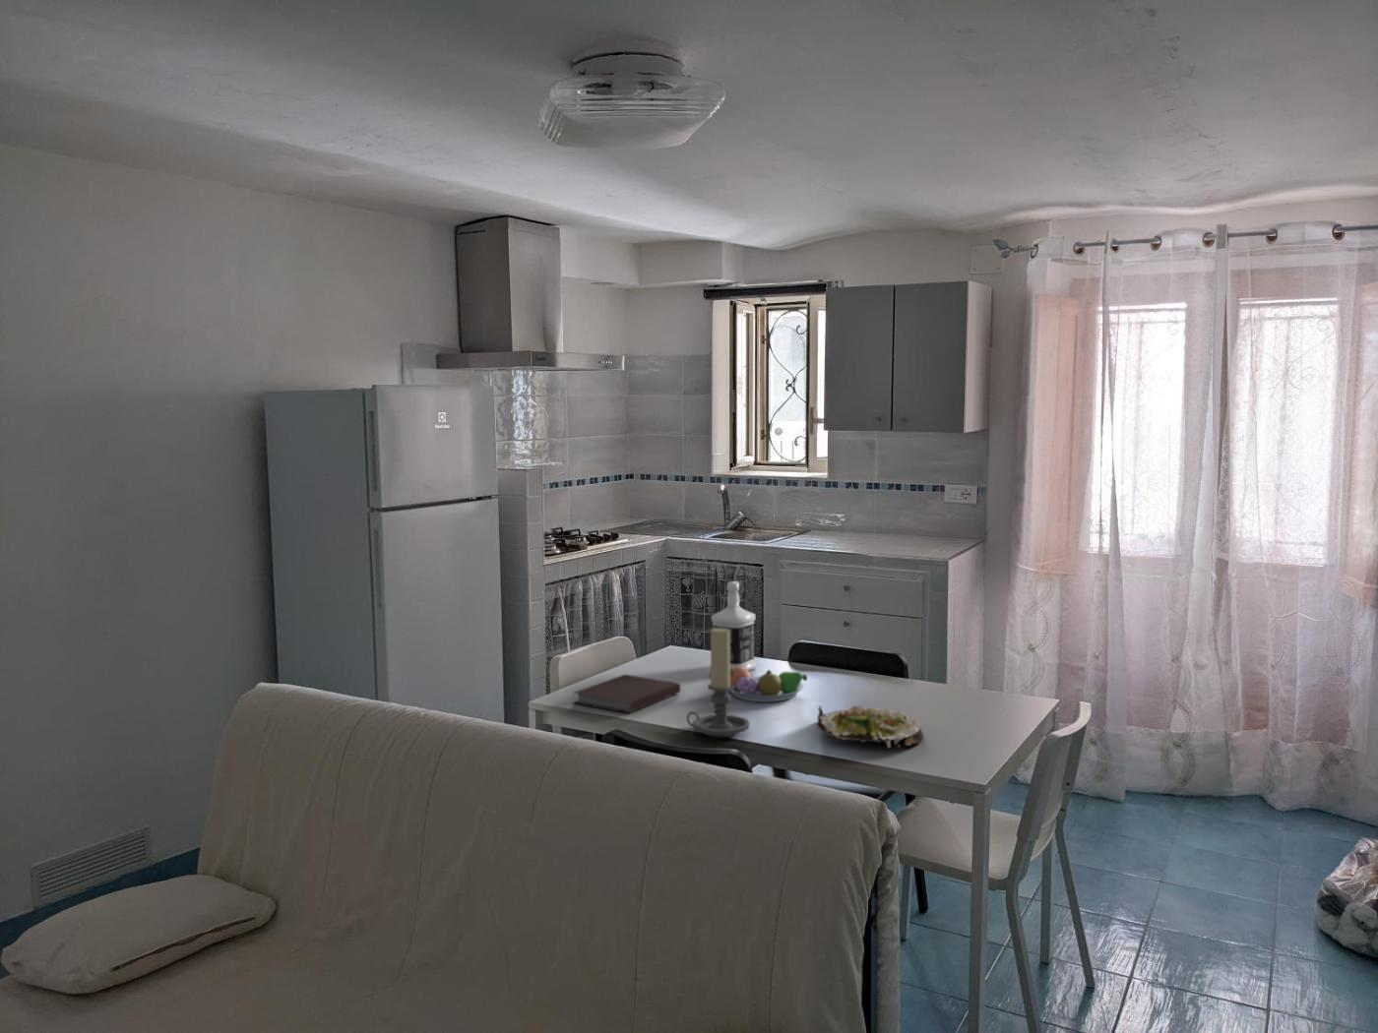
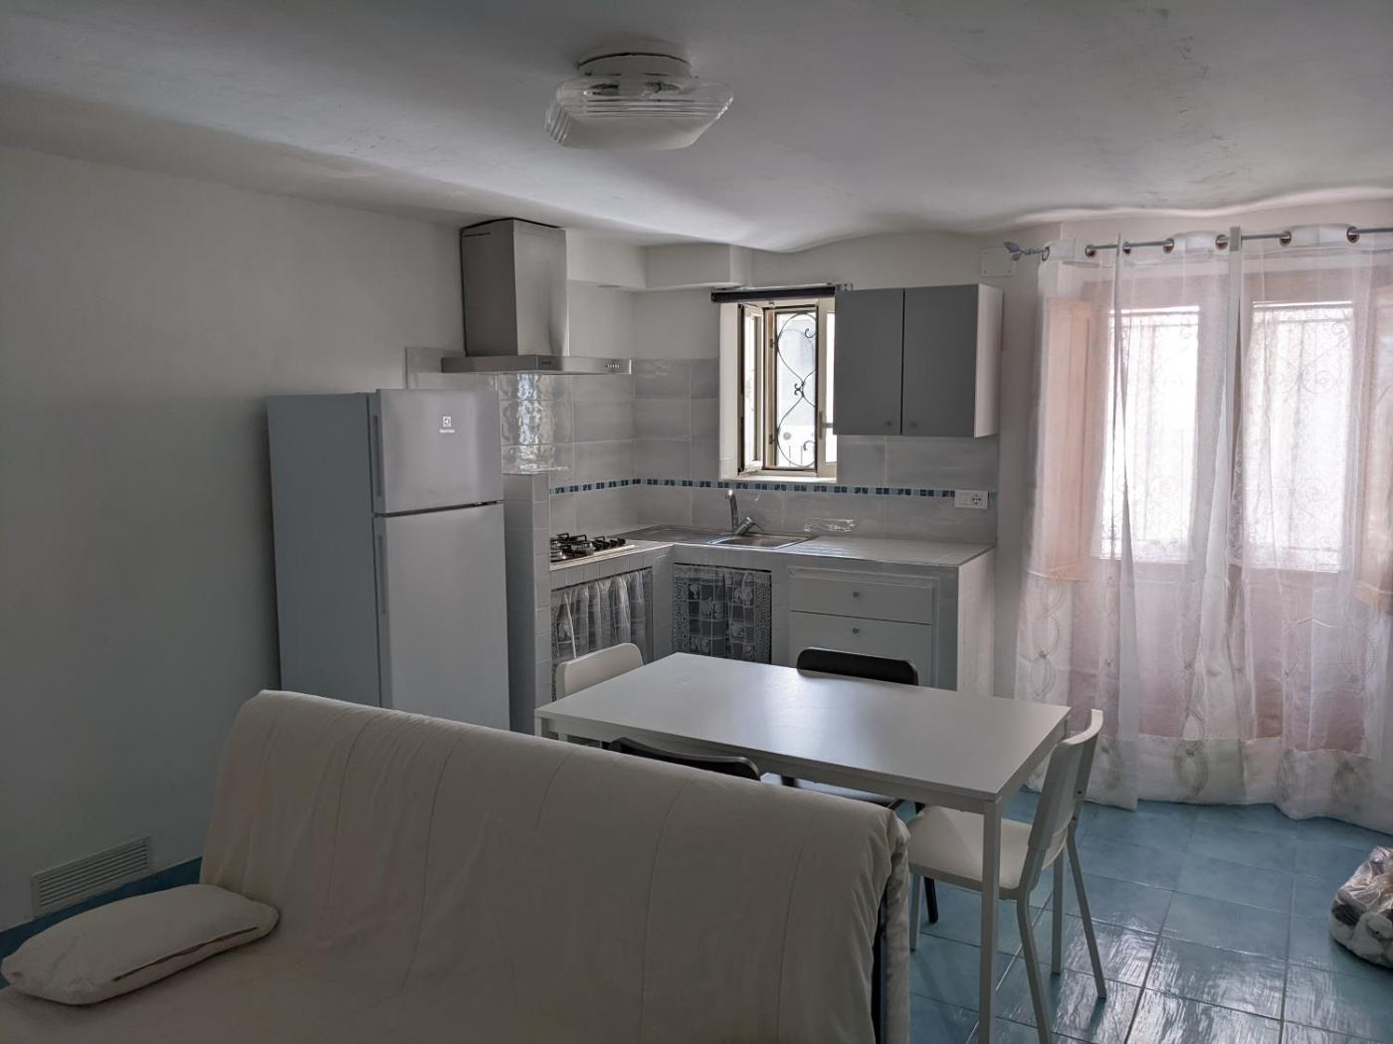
- notebook [572,674,681,713]
- bottle [711,581,757,672]
- salad plate [816,704,924,750]
- candle holder [686,627,751,738]
- fruit bowl [729,667,808,702]
